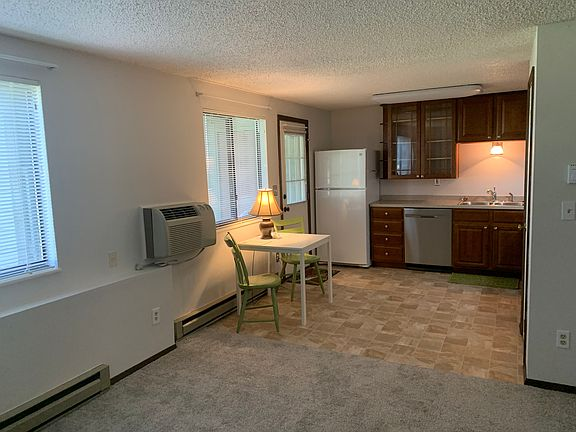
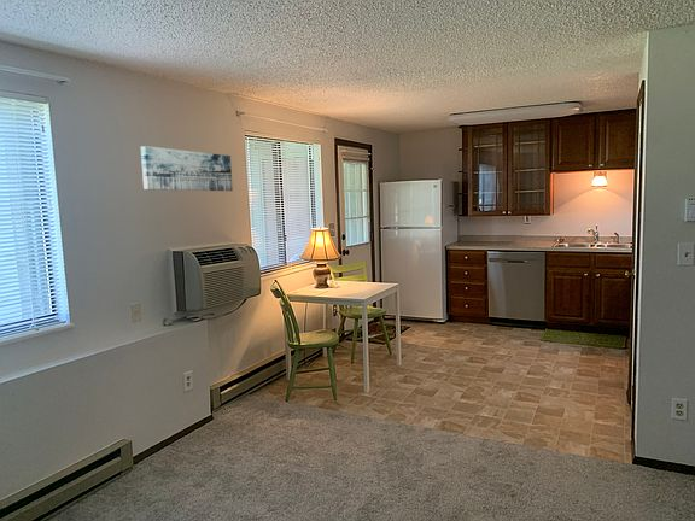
+ wall art [140,145,234,192]
